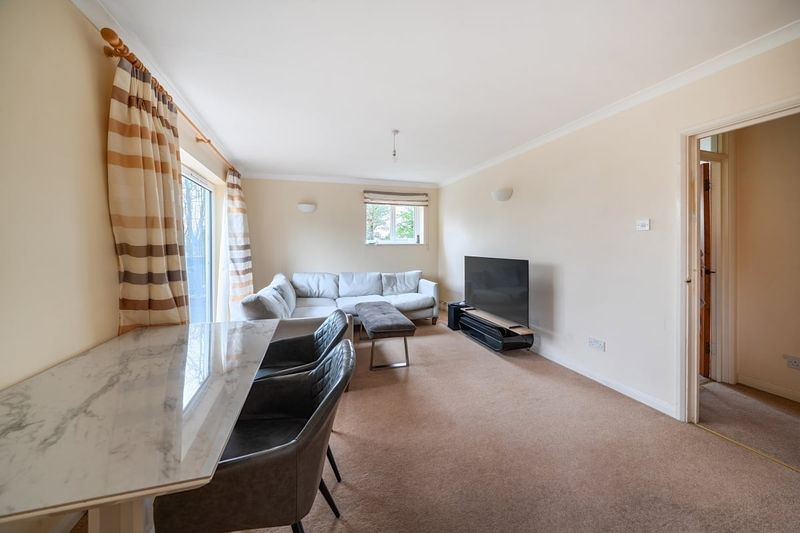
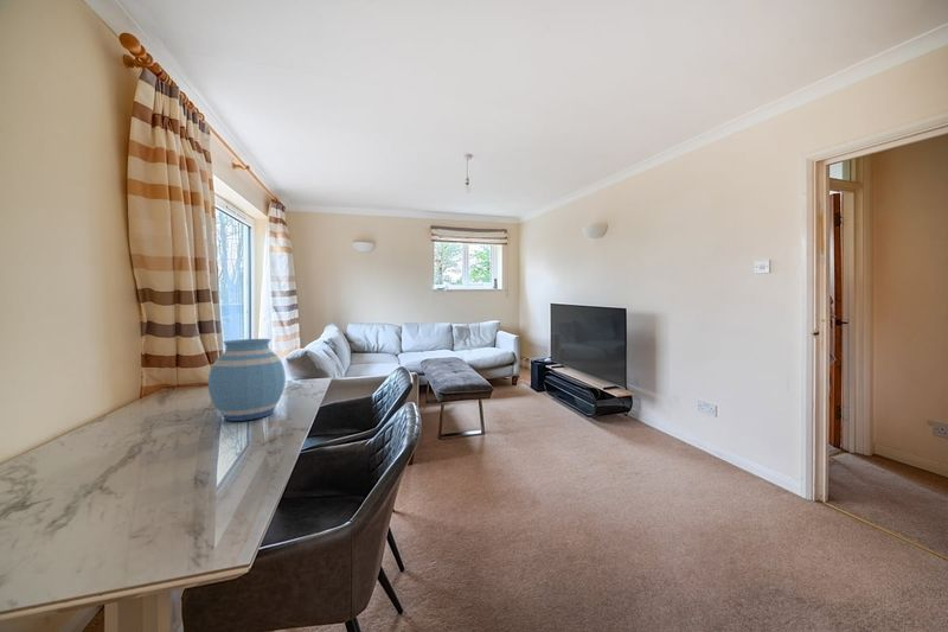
+ vase [207,338,287,422]
